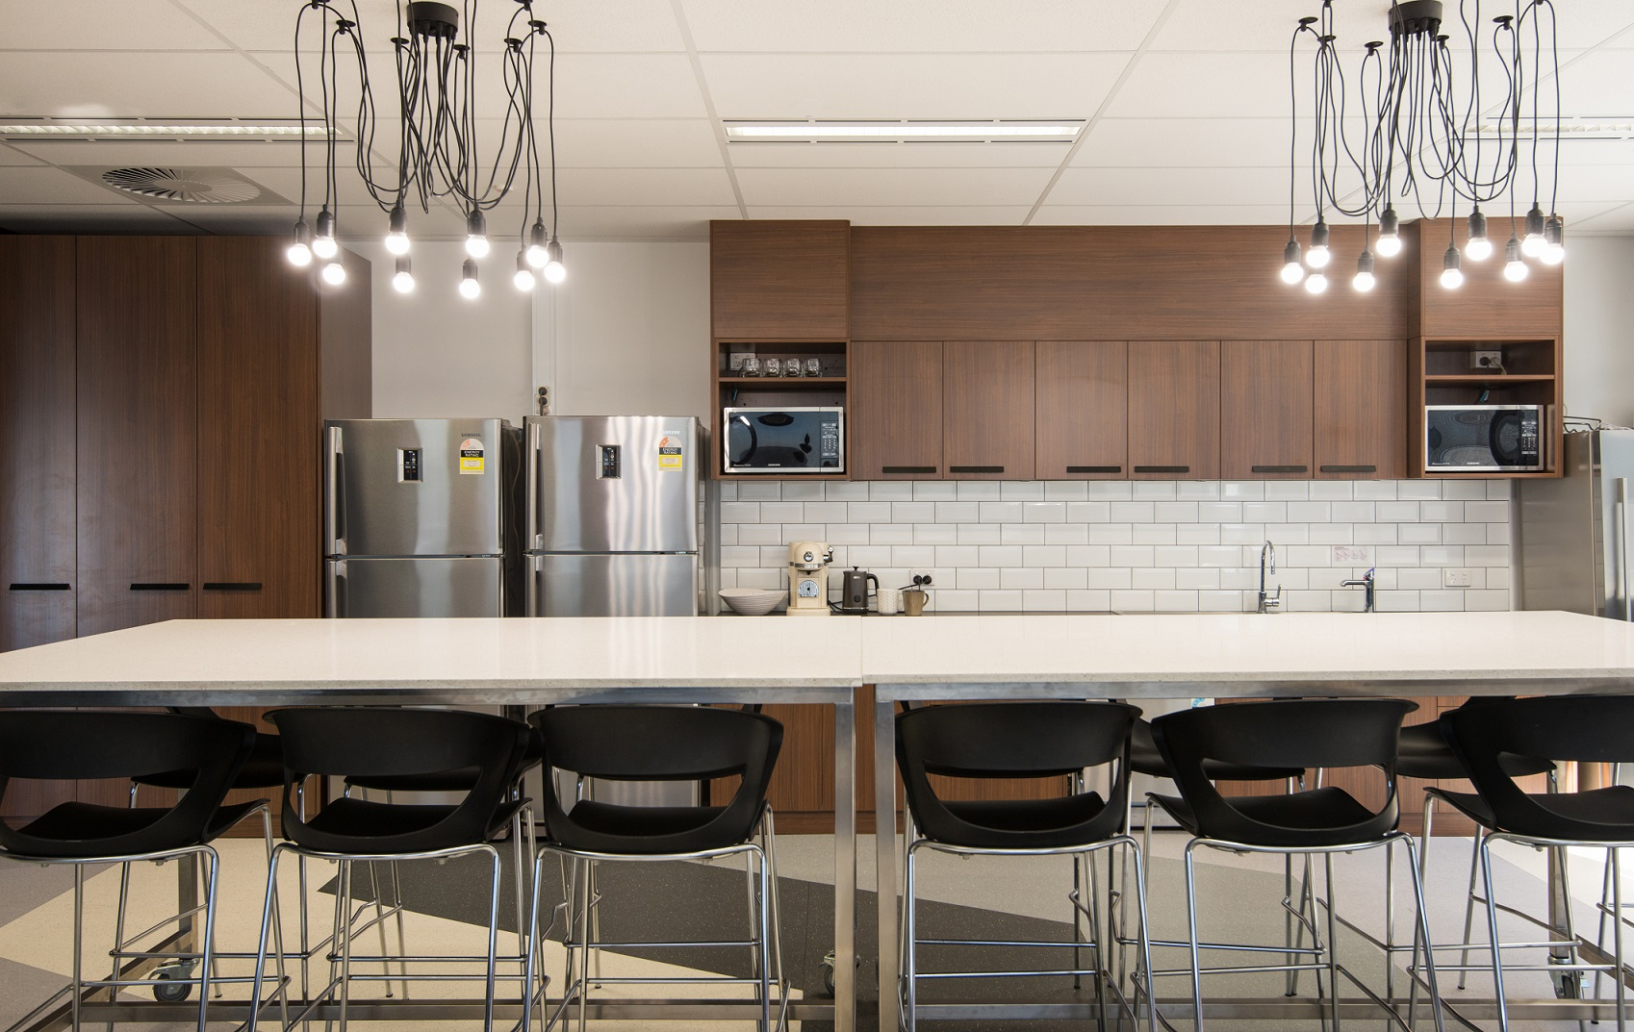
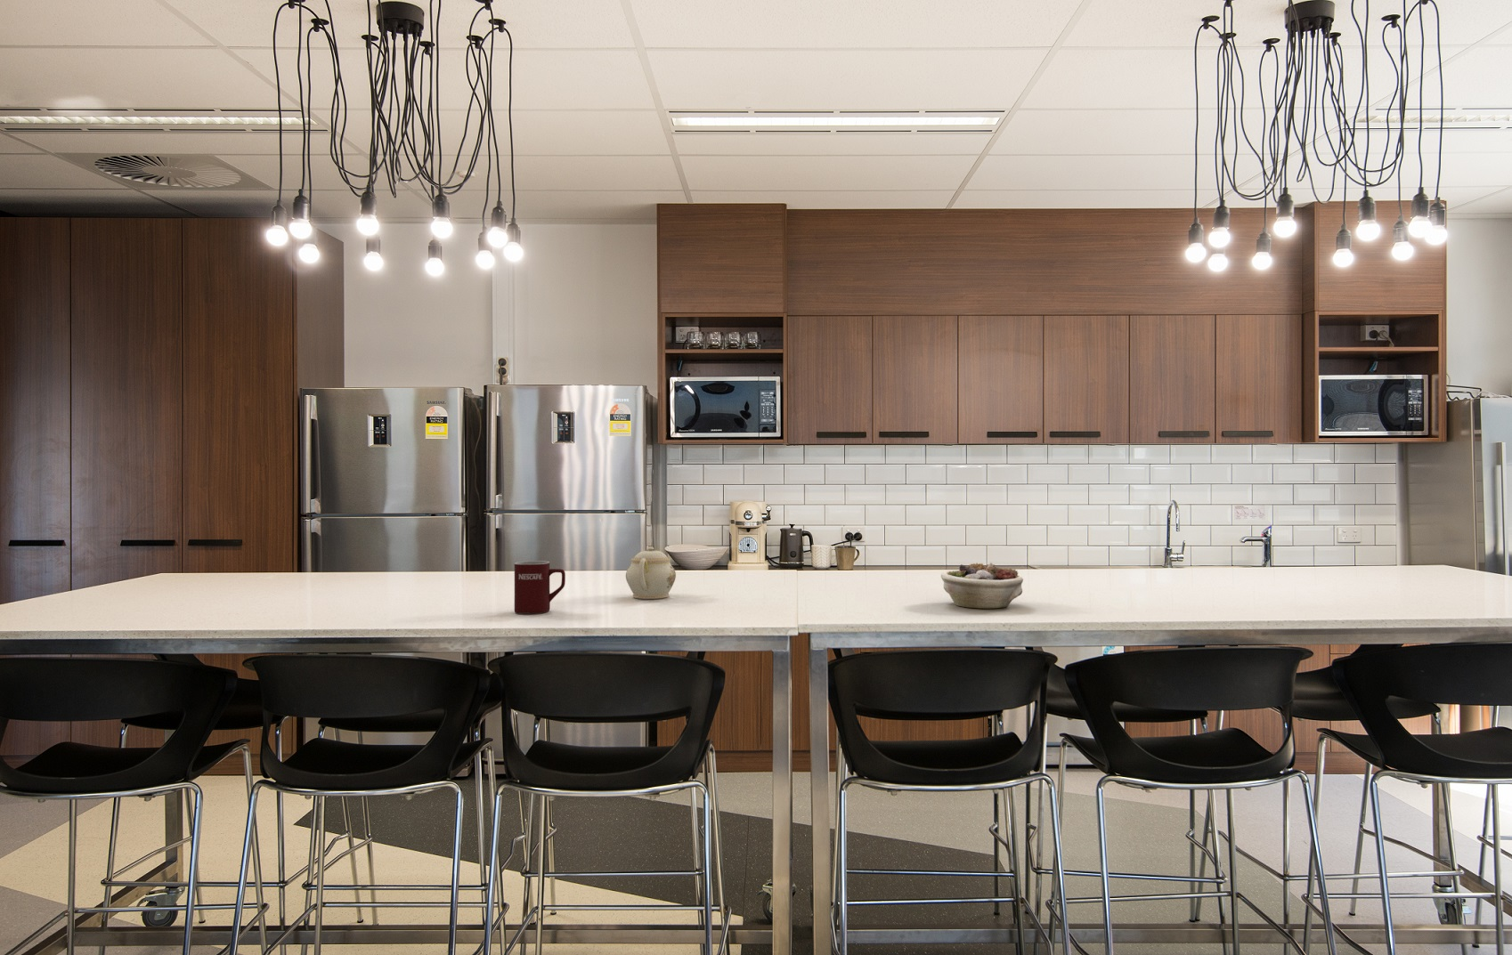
+ mug [514,560,567,614]
+ teapot [625,546,677,600]
+ succulent planter [941,561,1025,608]
